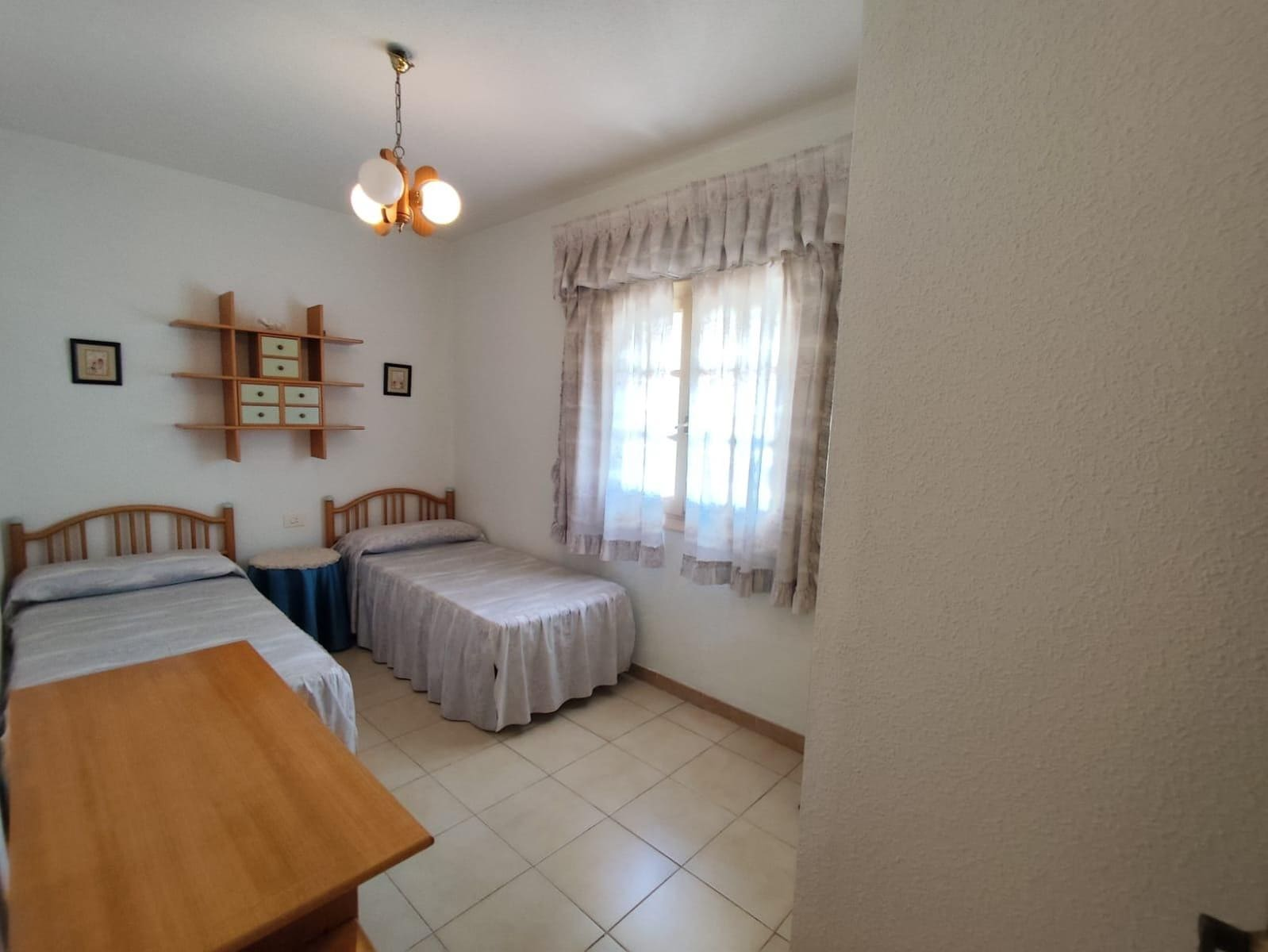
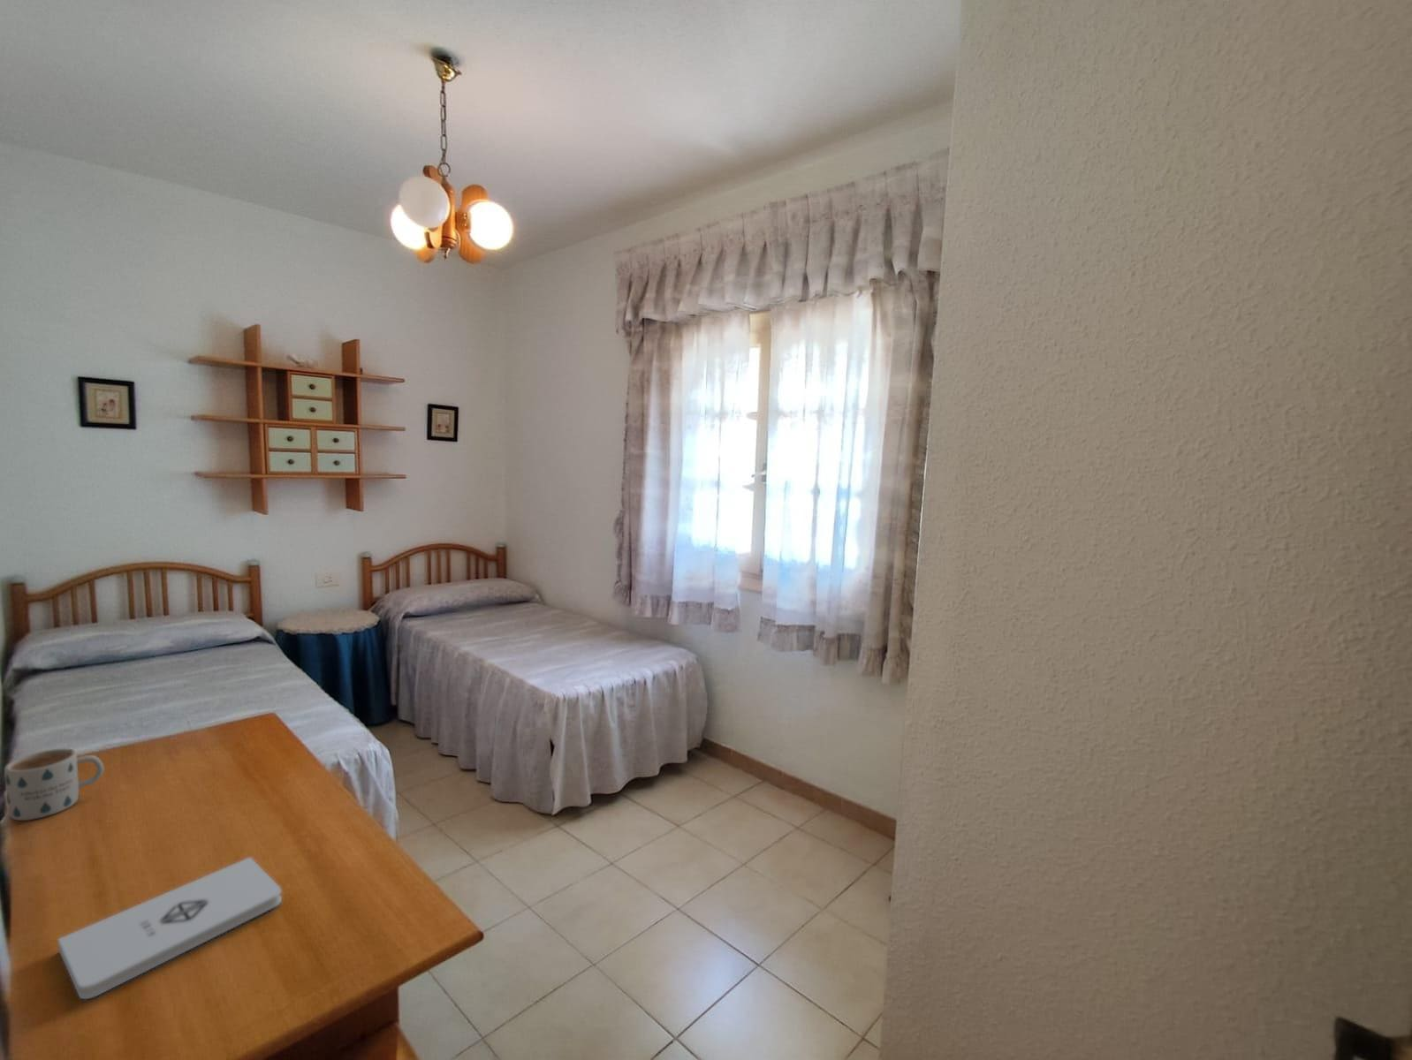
+ mug [3,747,105,822]
+ notepad [58,856,283,1000]
